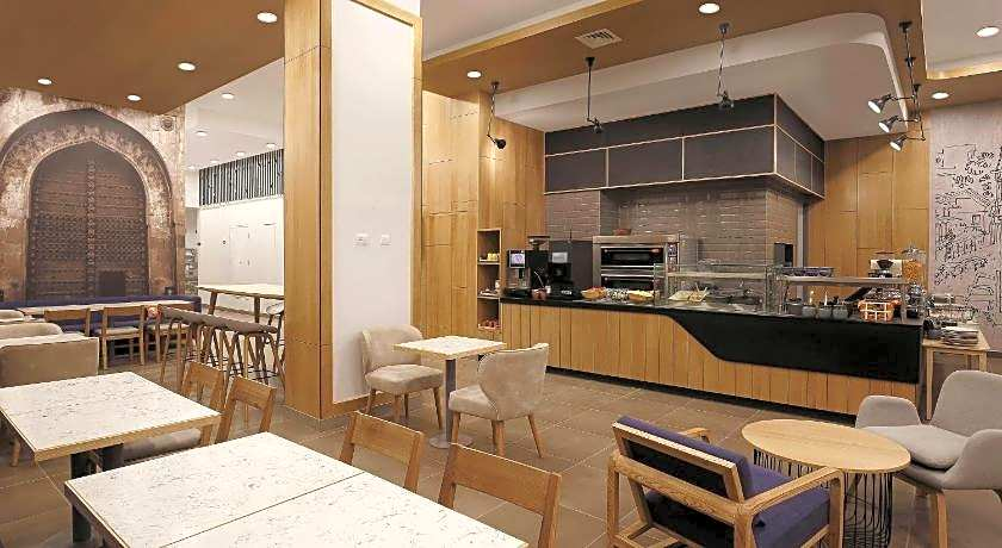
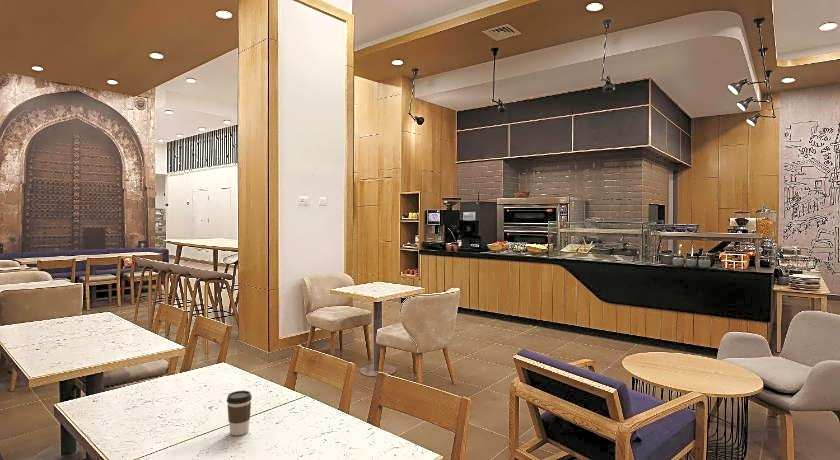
+ coffee cup [226,390,253,436]
